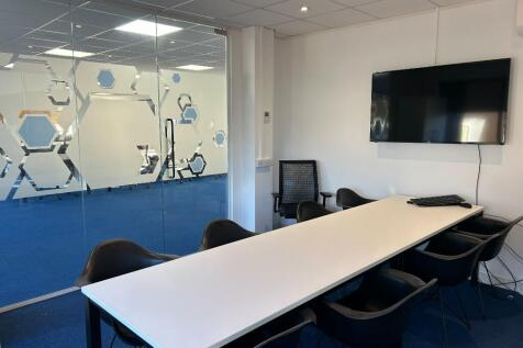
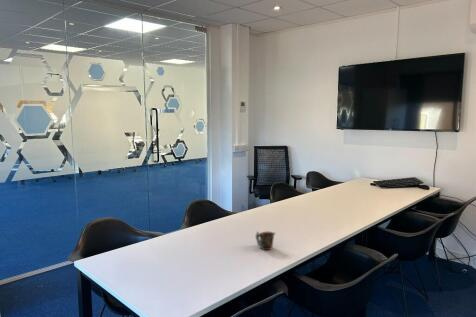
+ mug [255,230,277,251]
